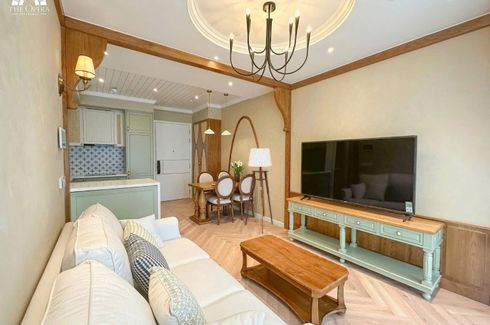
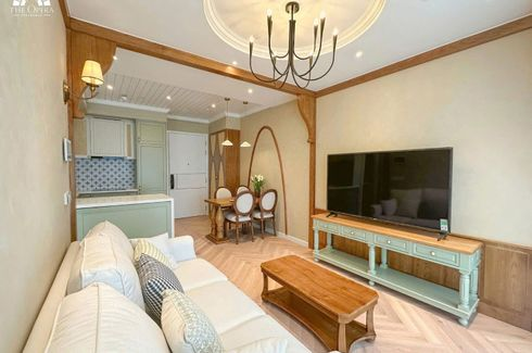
- floor lamp [244,147,274,234]
